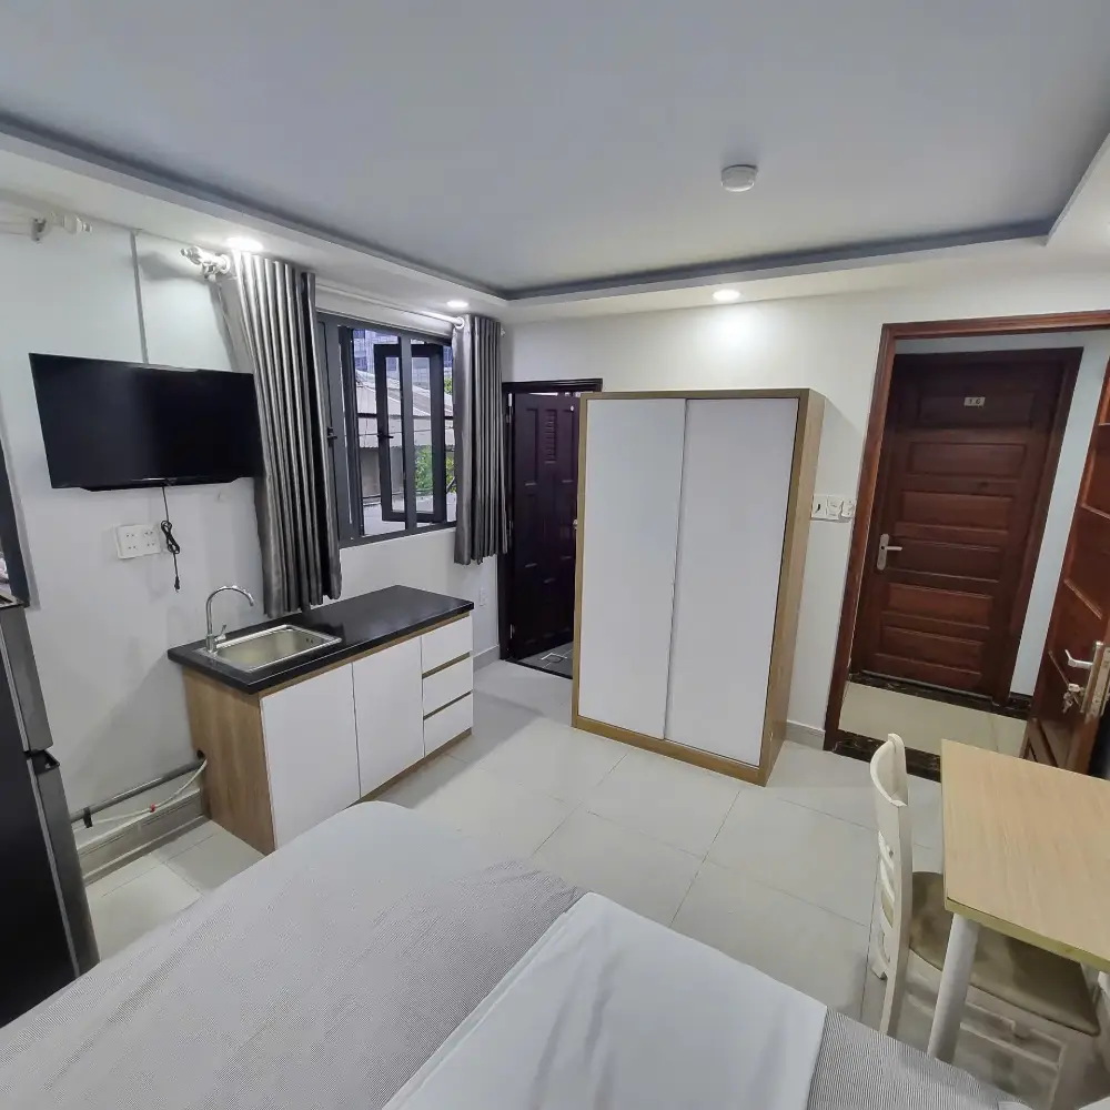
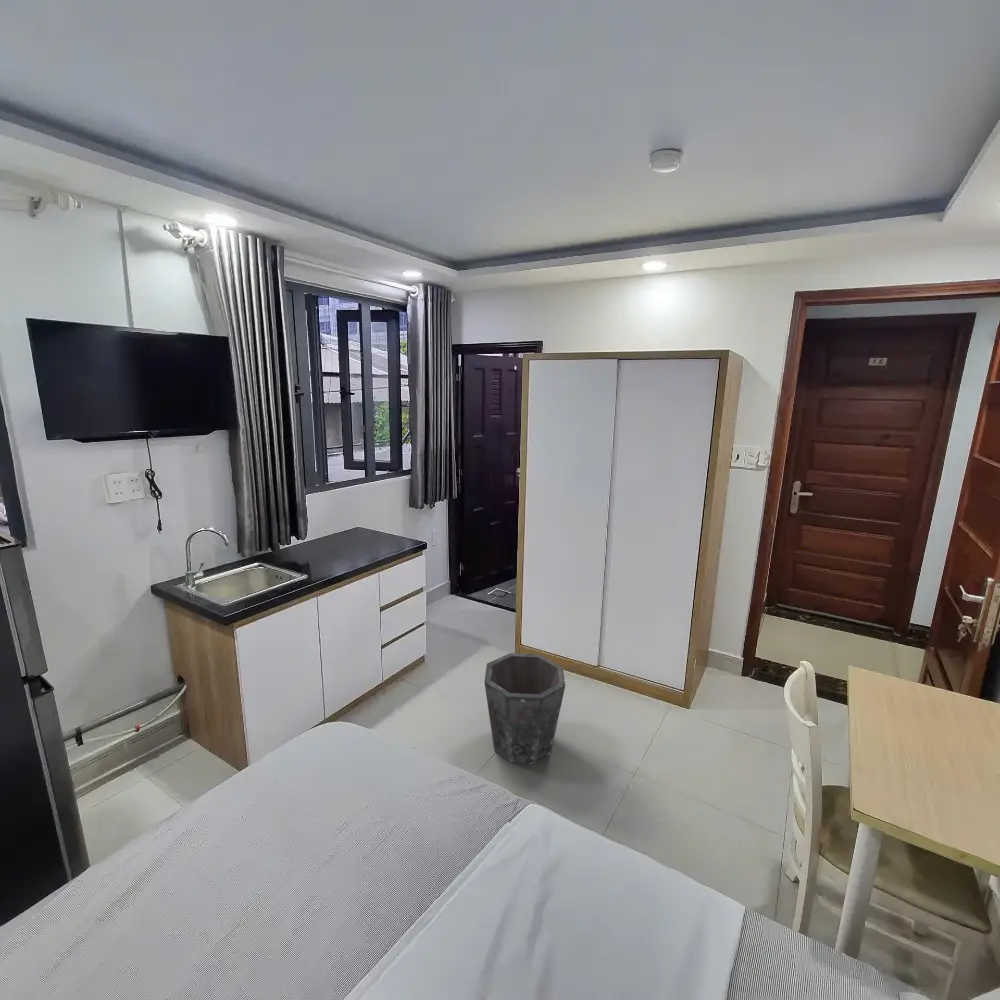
+ waste bin [484,652,566,765]
